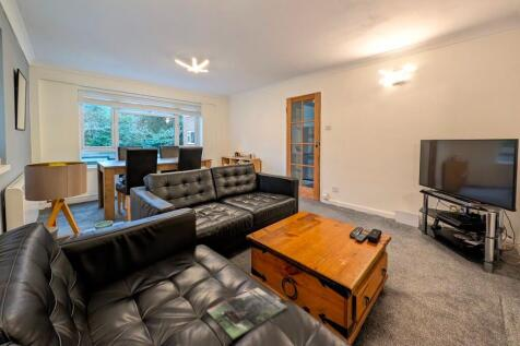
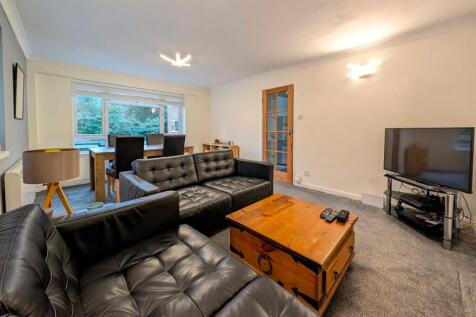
- magazine [205,286,287,341]
